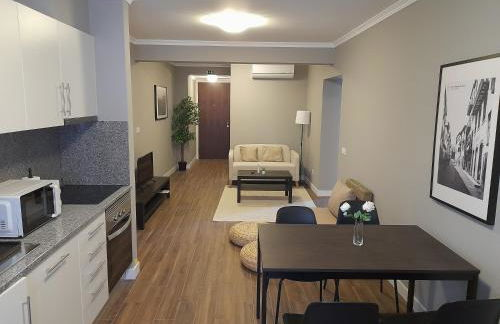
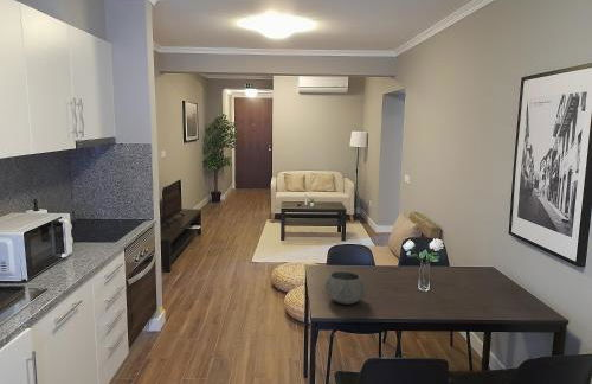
+ bowl [324,270,366,306]
